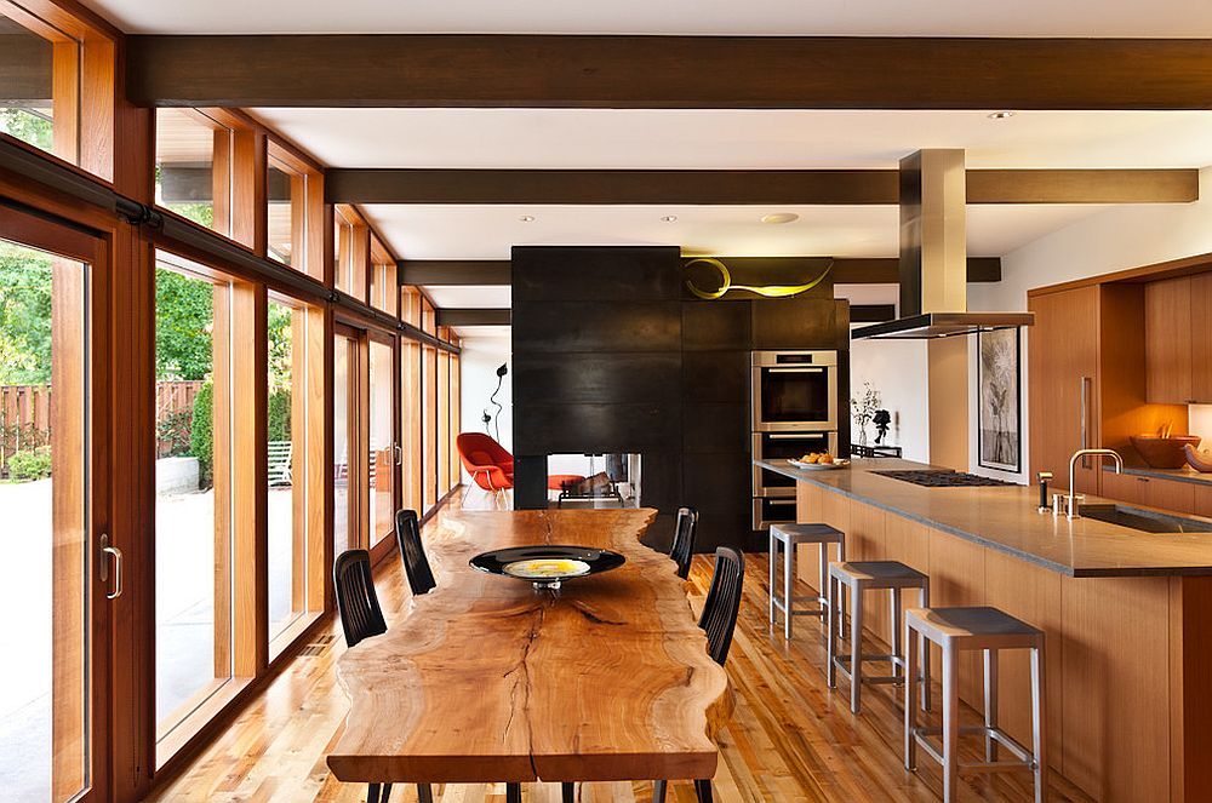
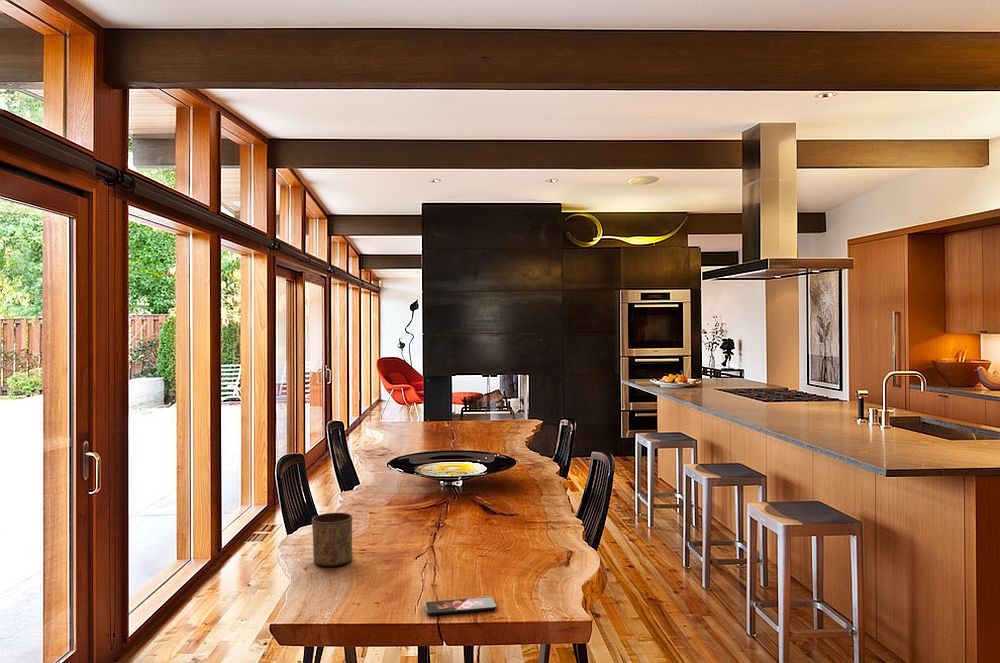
+ cup [311,512,354,567]
+ smartphone [424,596,498,616]
